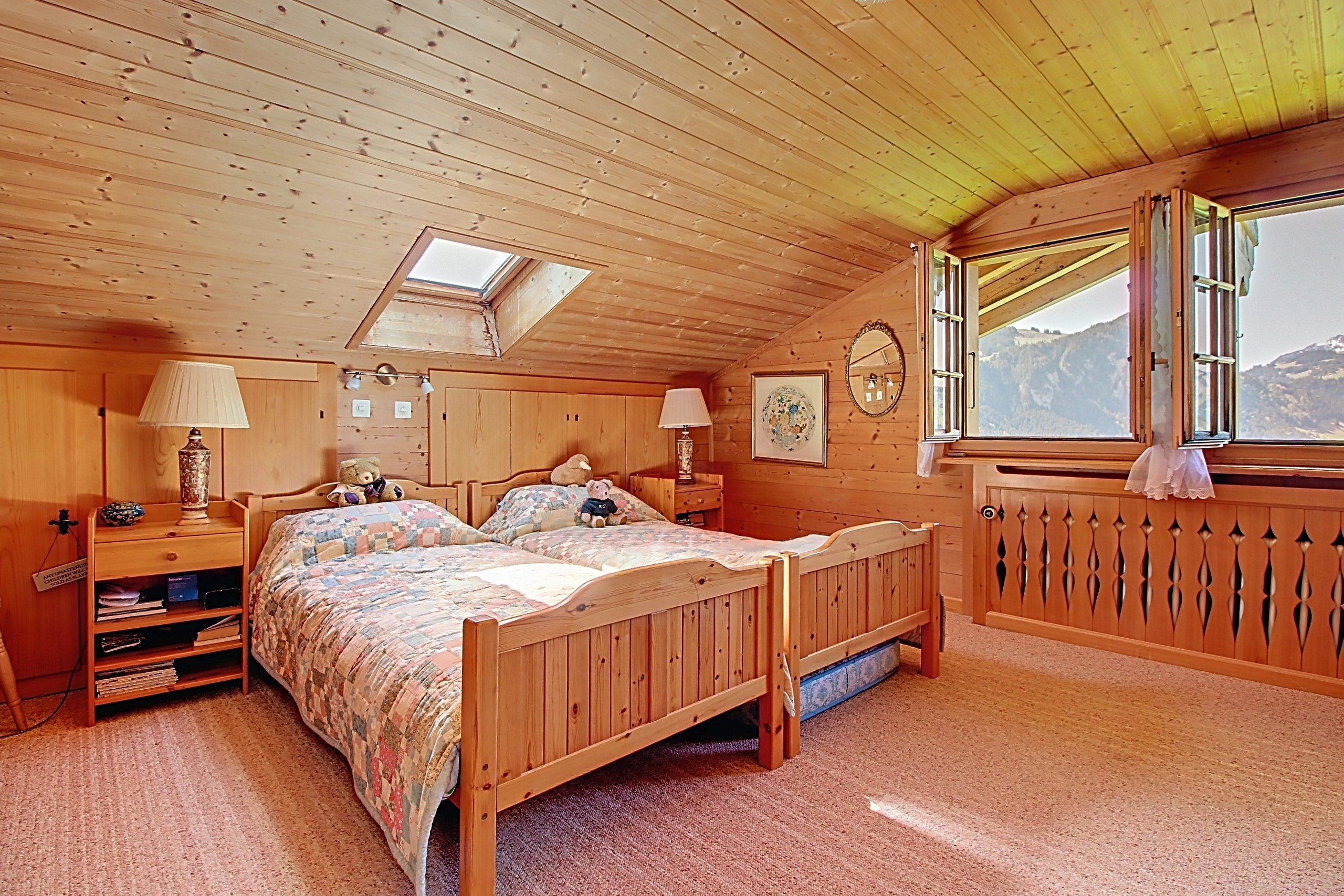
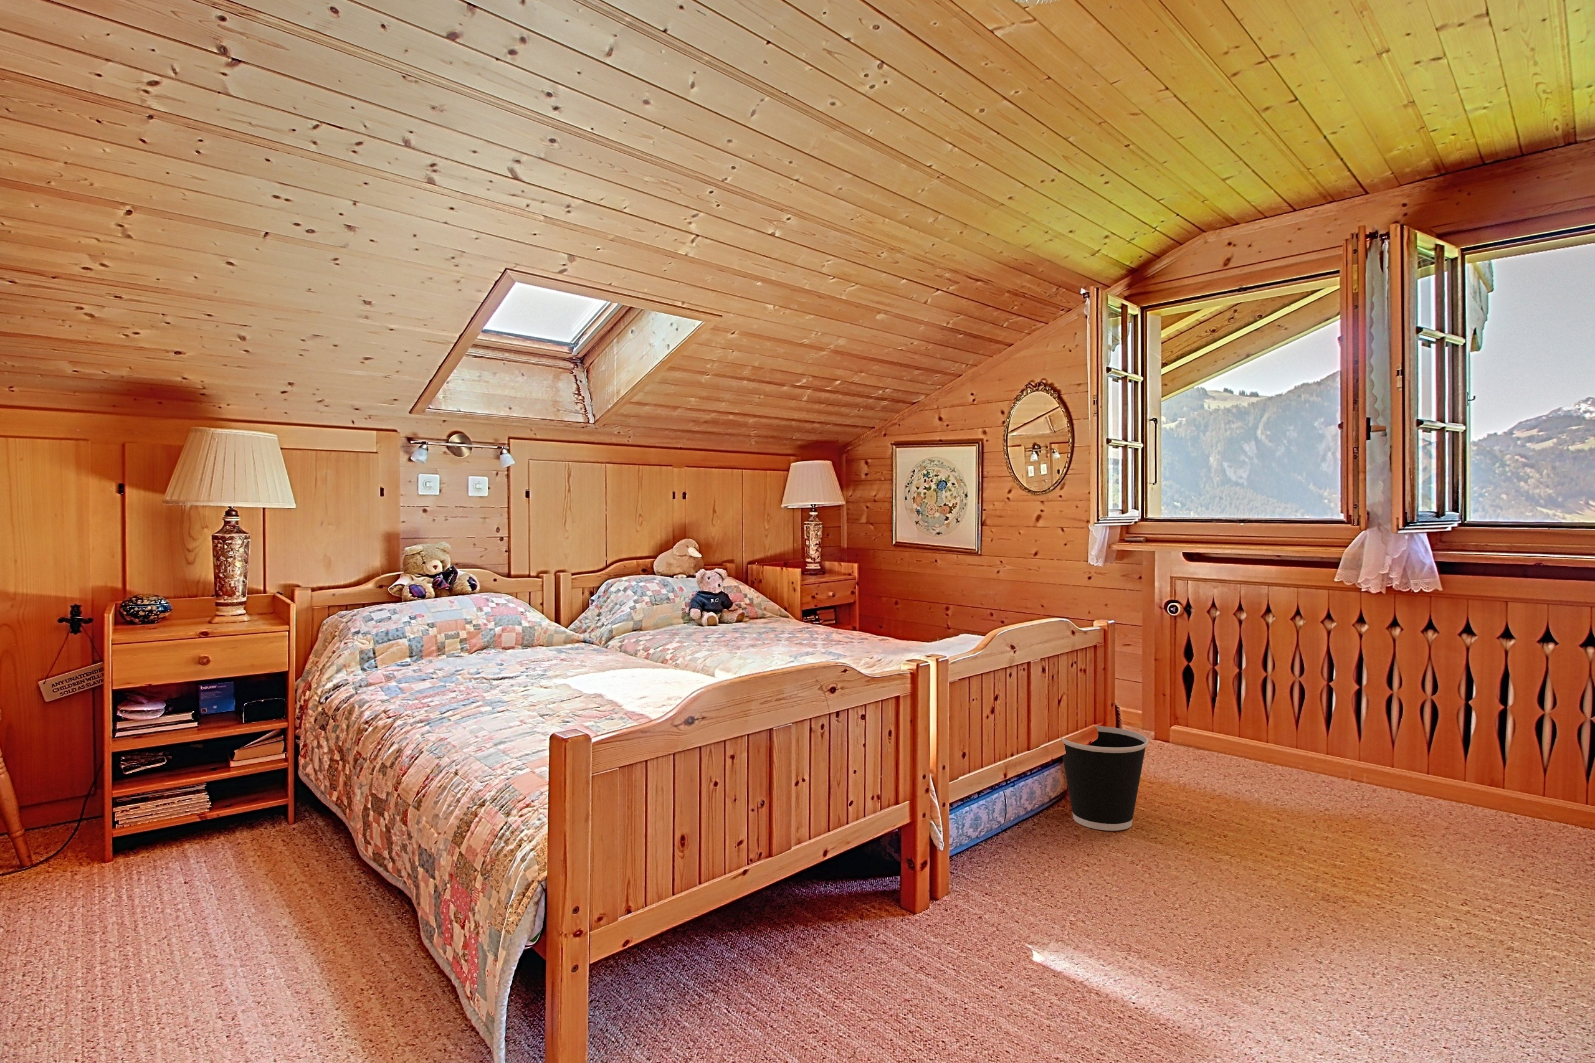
+ wastebasket [1061,726,1149,832]
